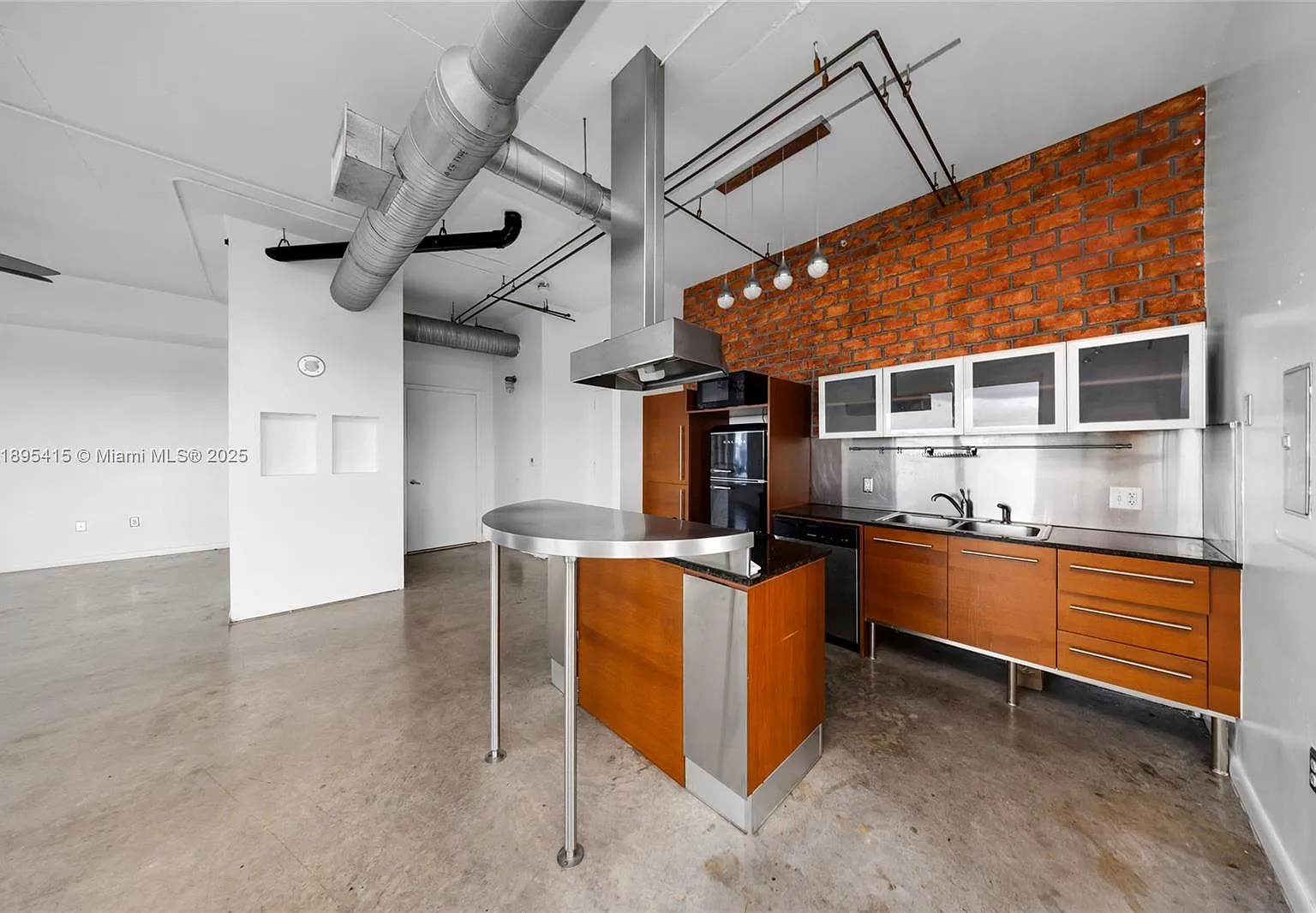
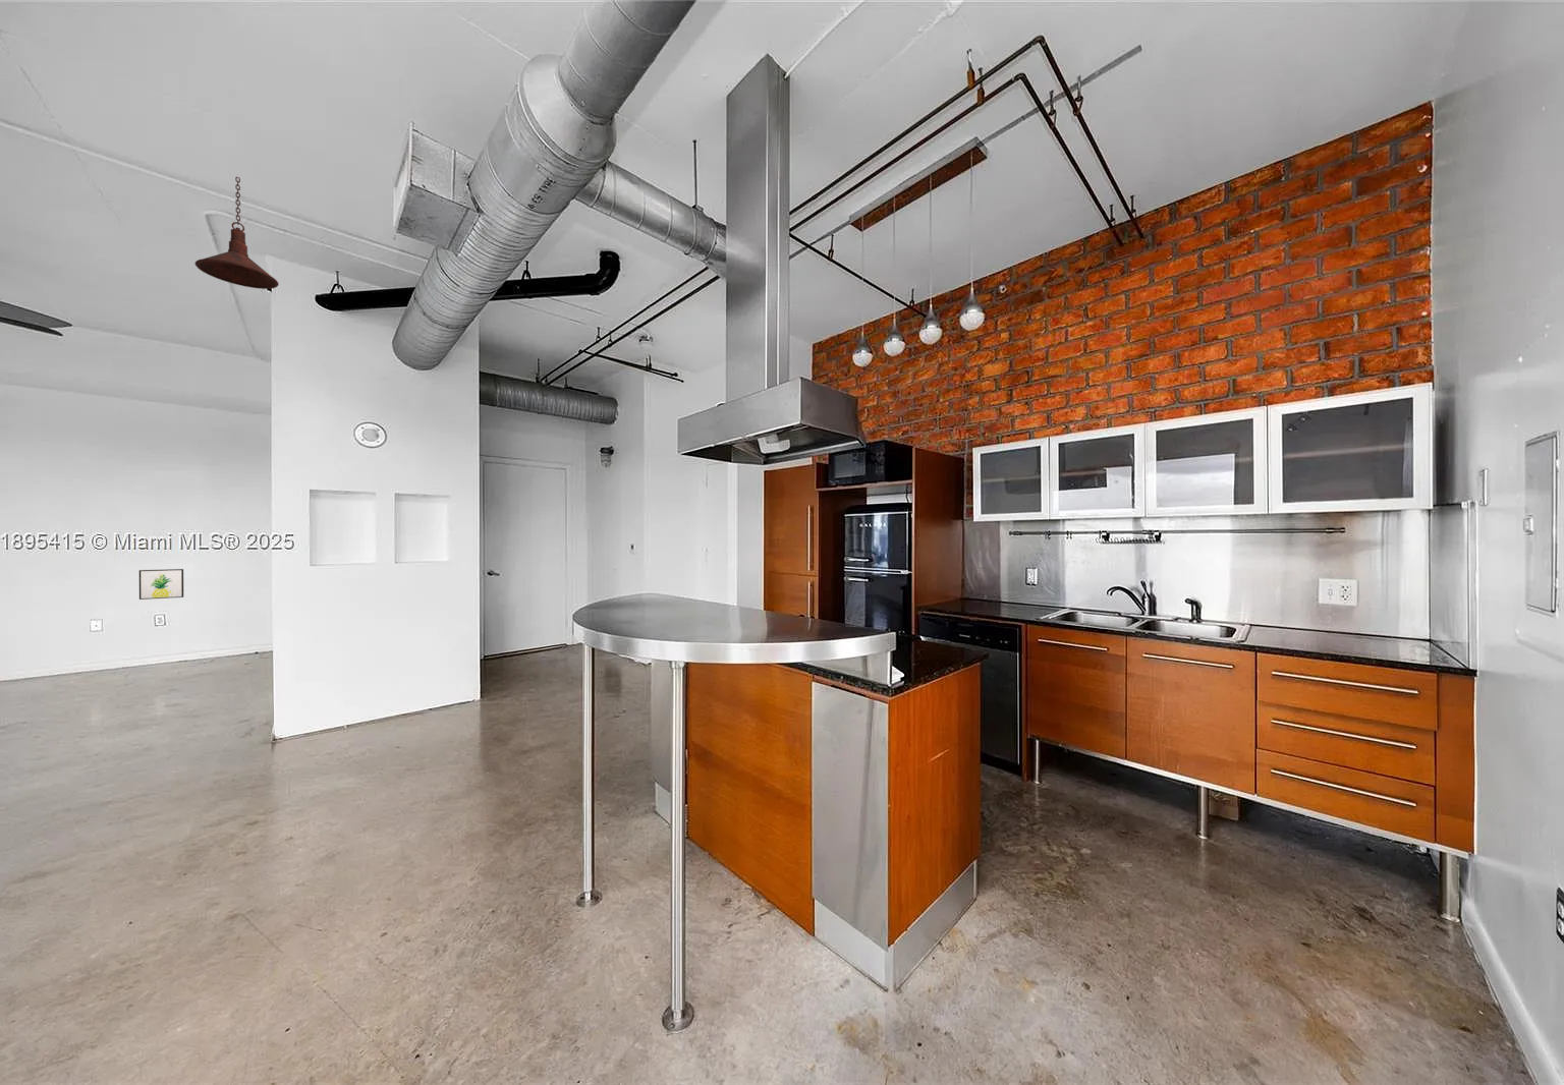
+ wall art [139,568,184,600]
+ pendant light [195,176,280,290]
